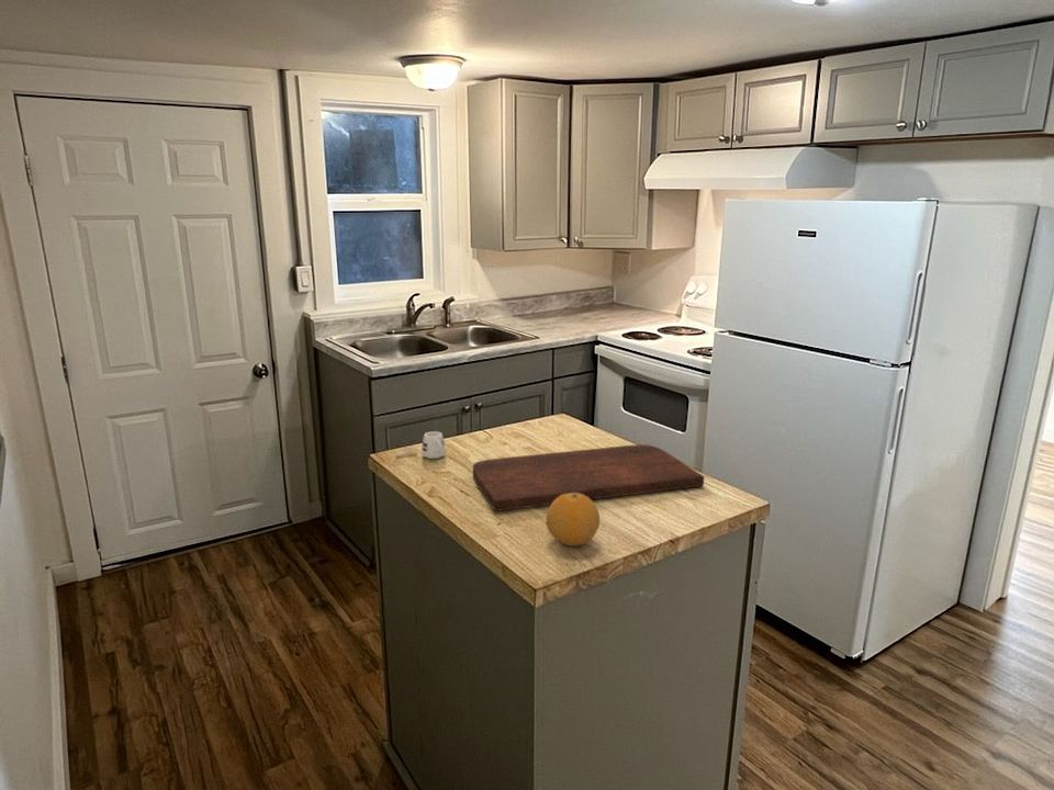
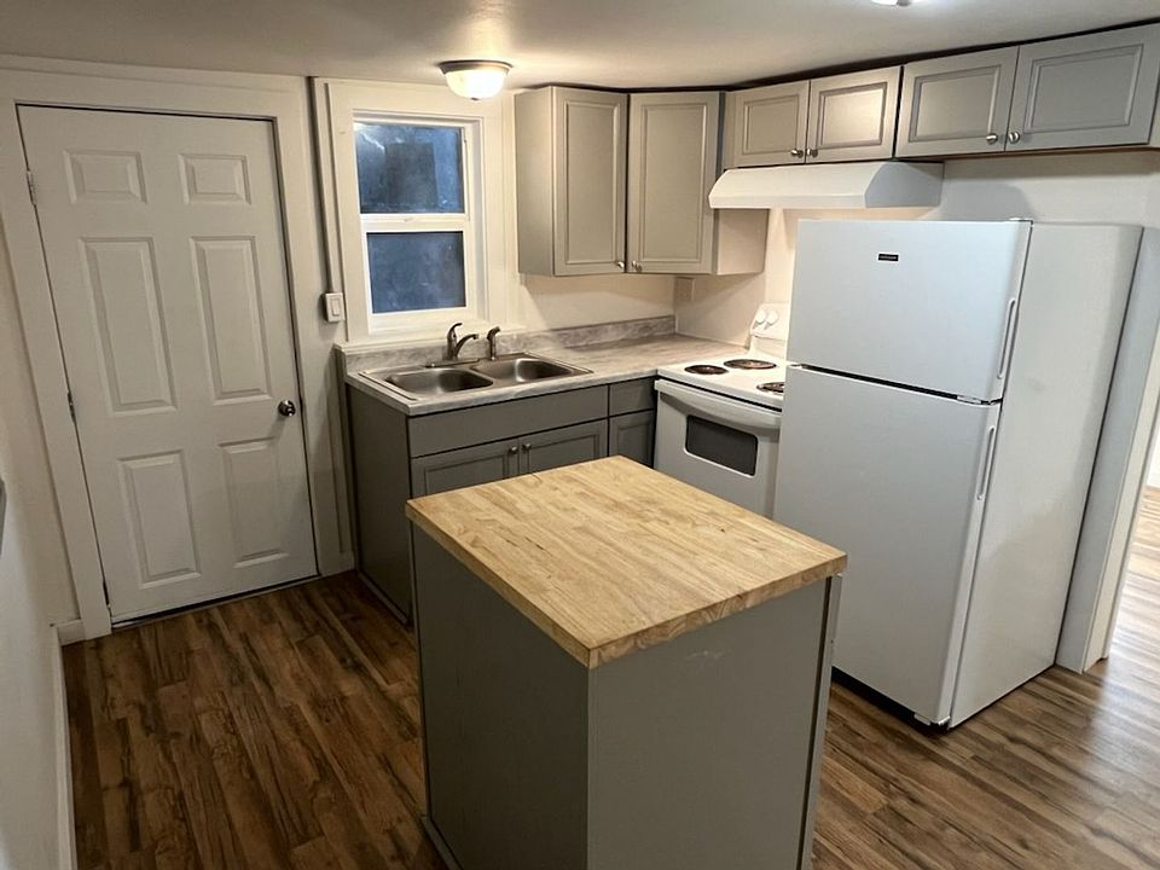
- mug [395,430,447,460]
- fruit [545,493,601,548]
- cutting board [472,443,705,512]
